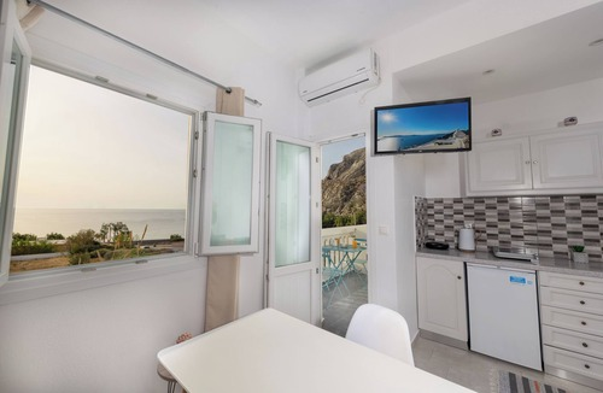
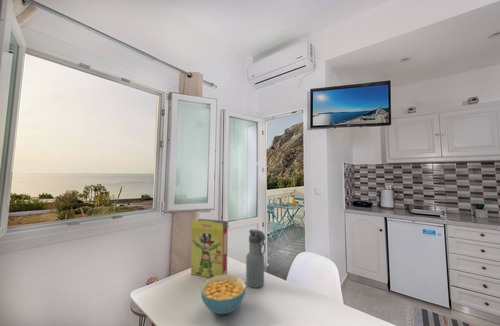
+ cereal bowl [200,273,247,315]
+ water bottle [245,228,266,289]
+ cereal box [189,218,229,279]
